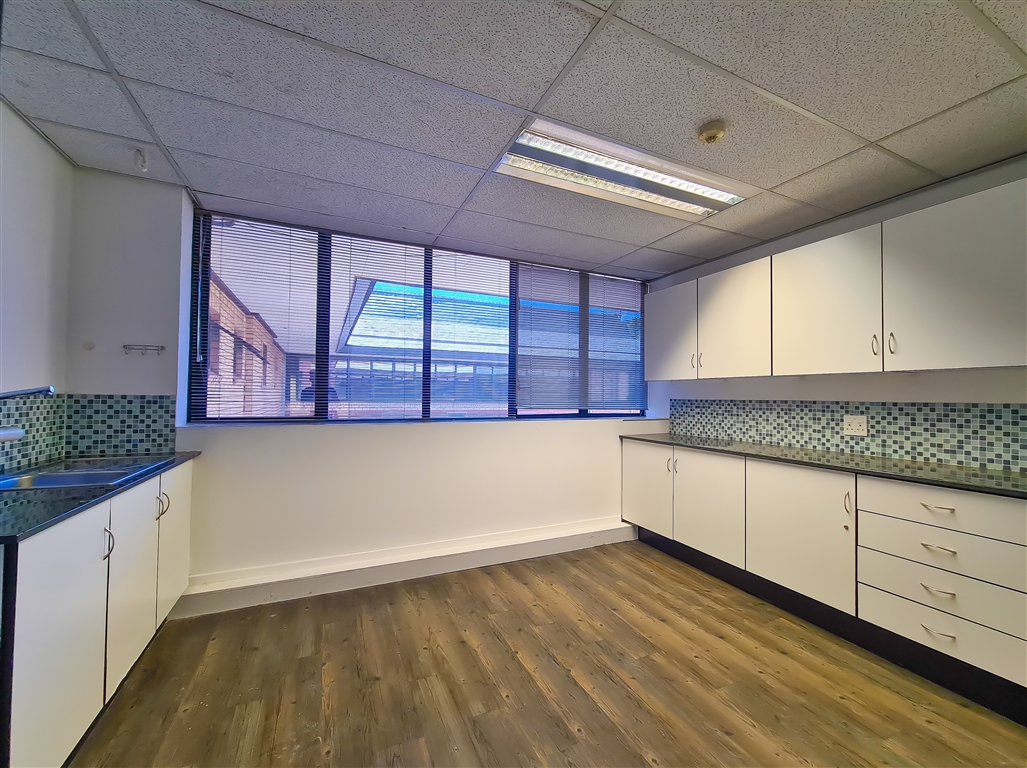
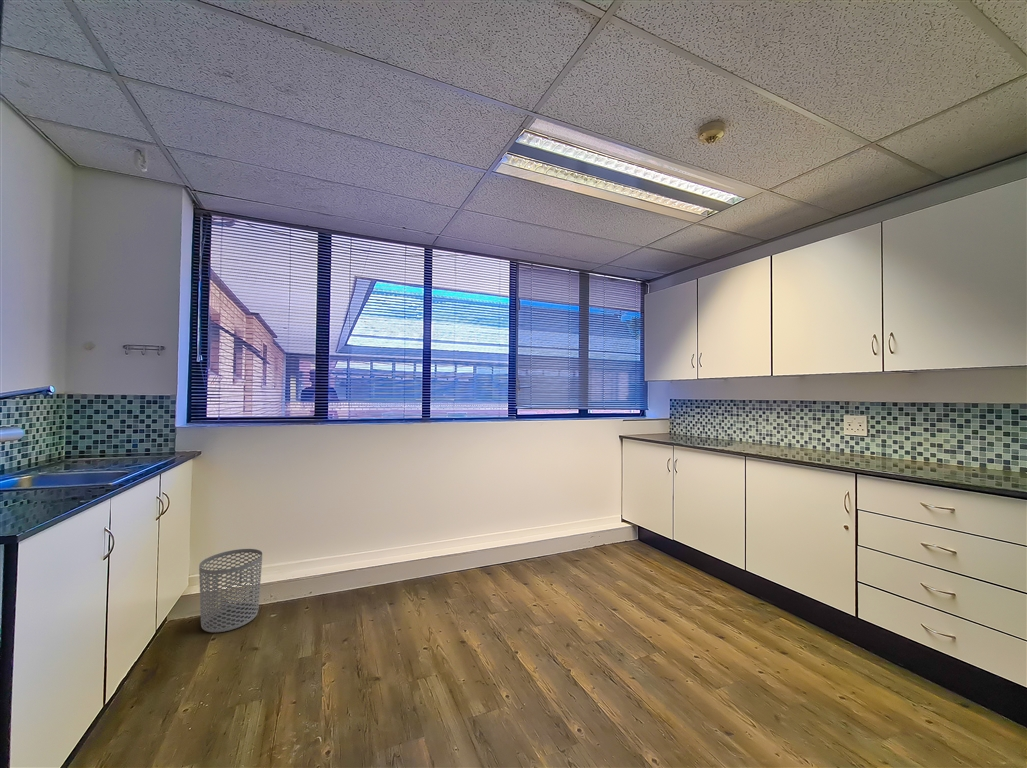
+ waste bin [198,548,263,633]
